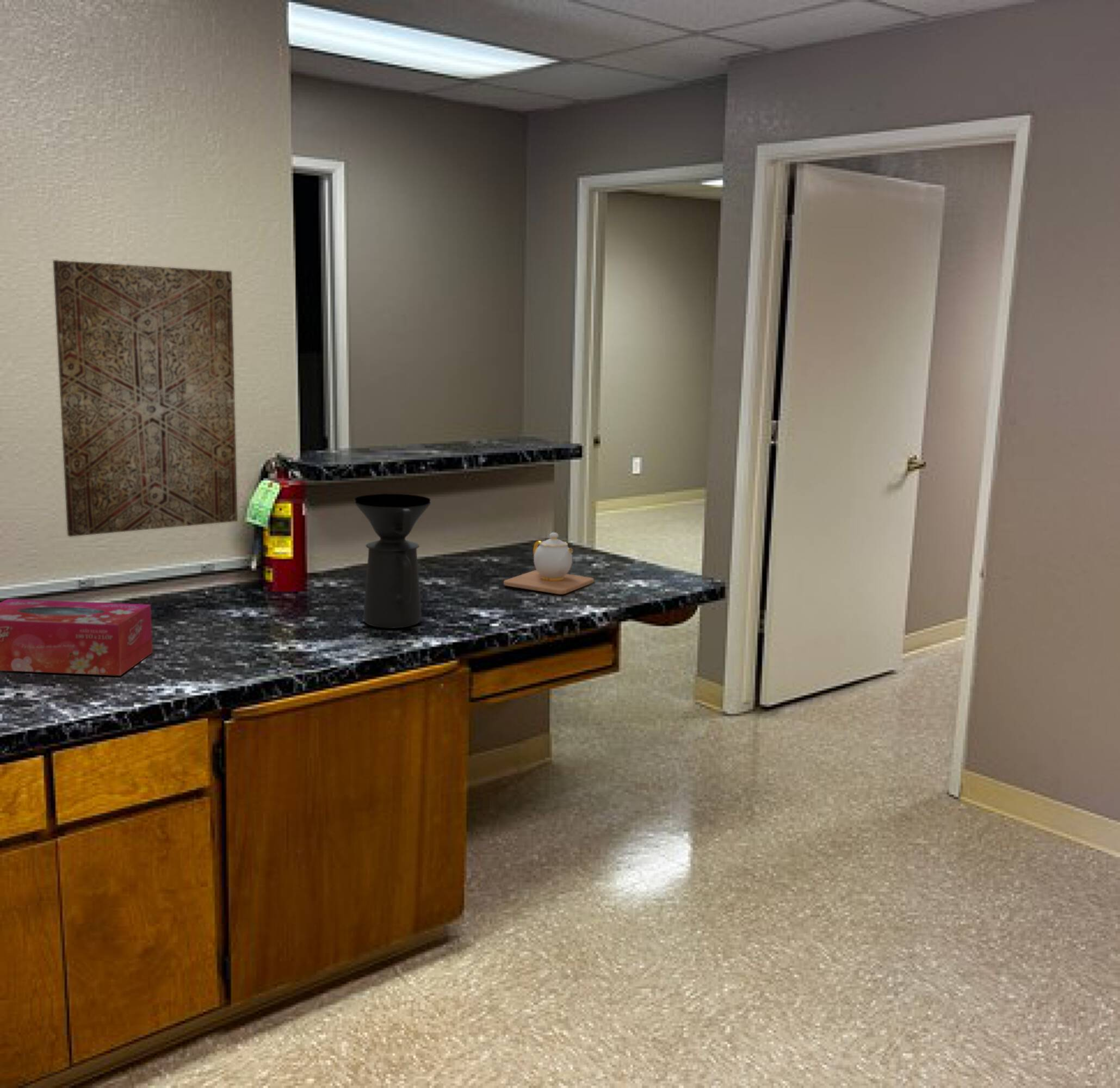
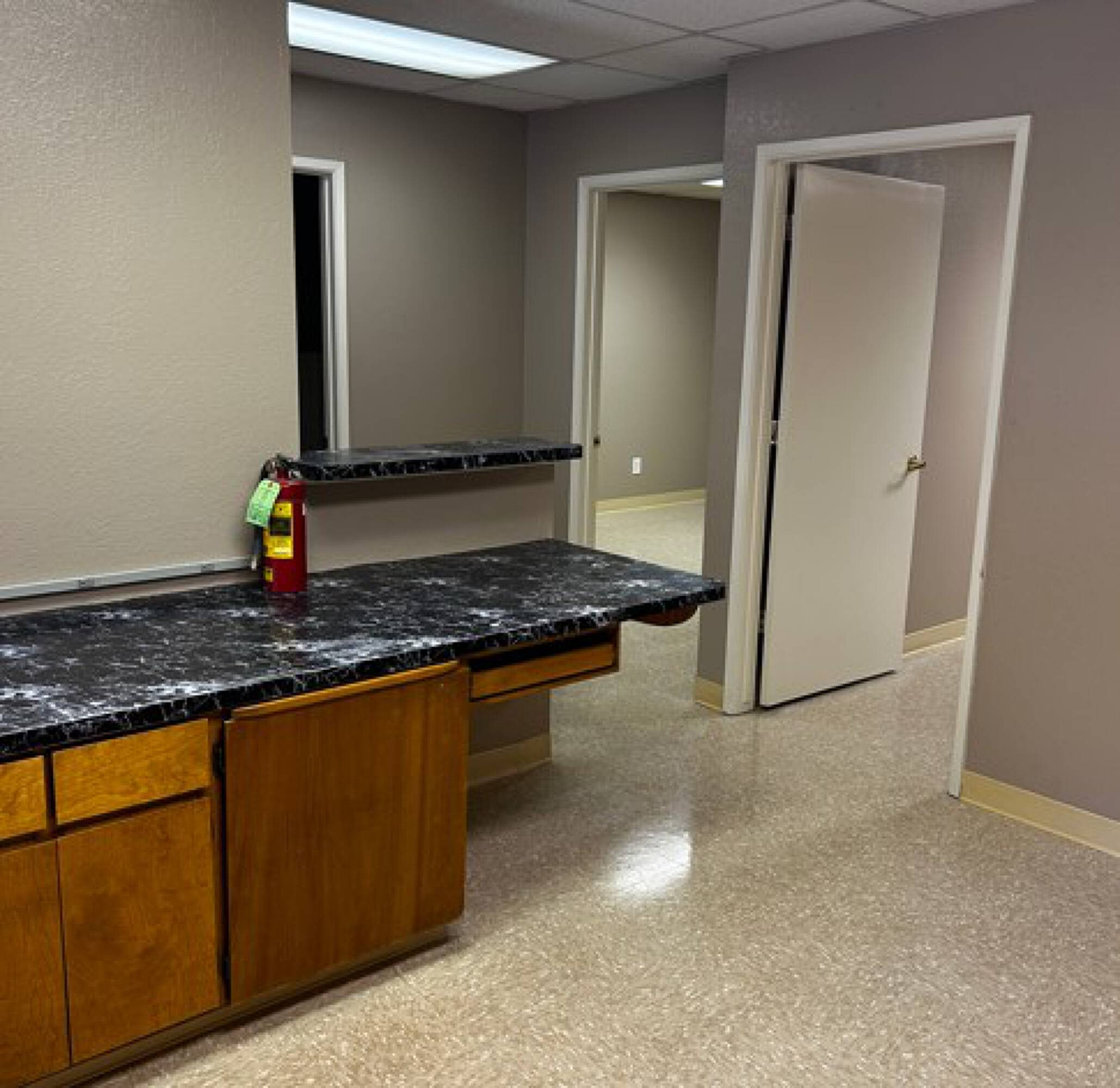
- wall art [52,259,238,537]
- coffee maker [354,493,431,629]
- teapot [503,532,595,595]
- tissue box [0,598,153,676]
